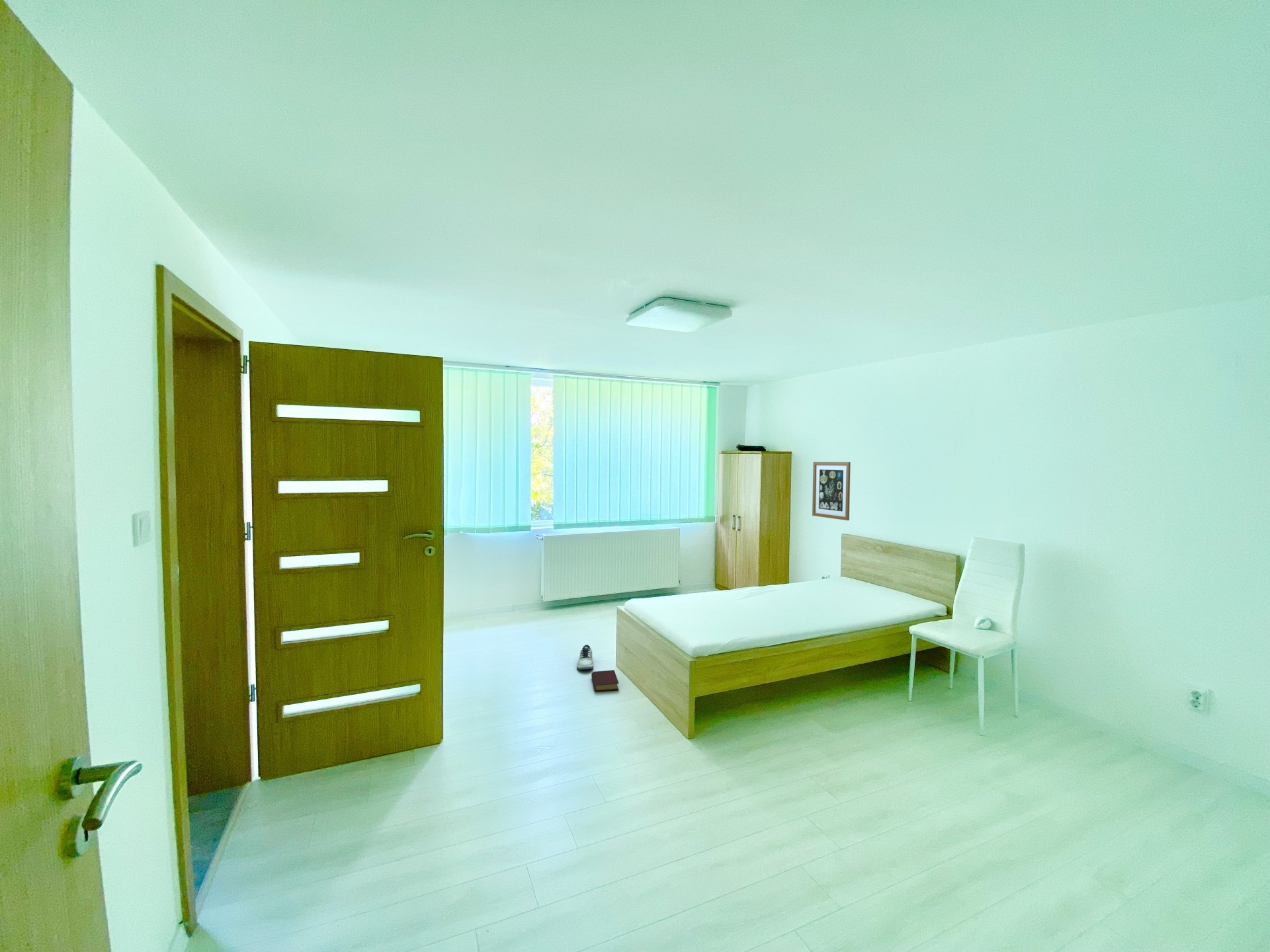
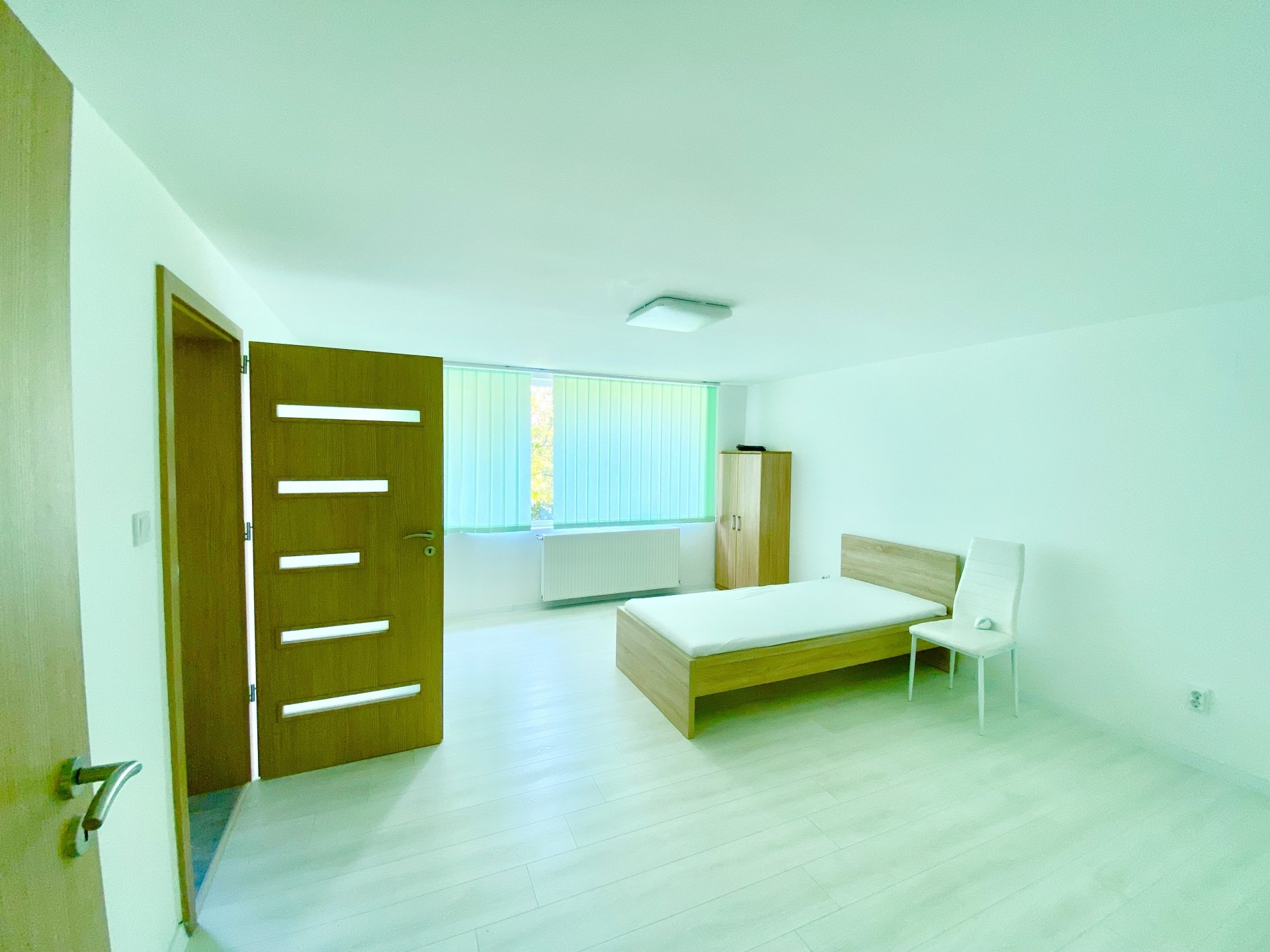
- wall art [812,461,851,521]
- shoe [576,645,594,670]
- book [591,670,619,692]
